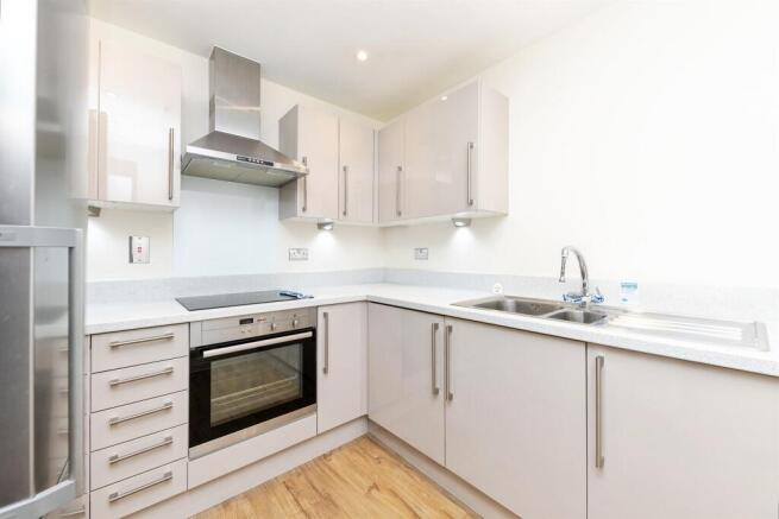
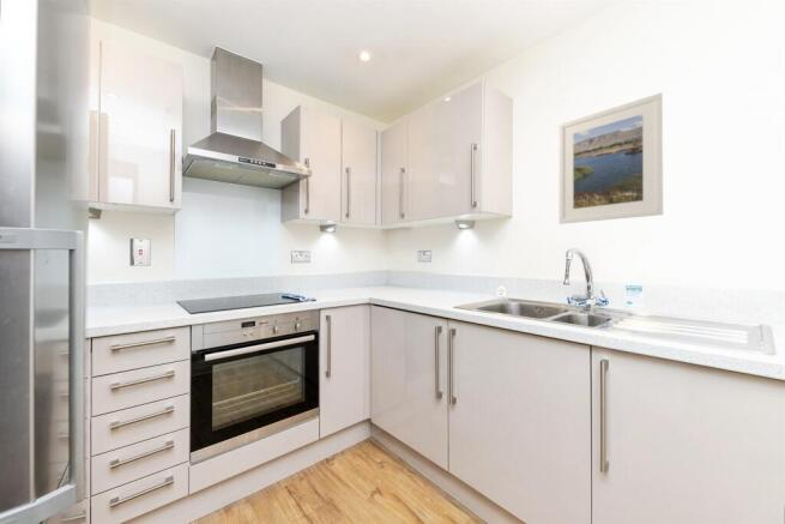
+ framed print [557,91,665,225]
